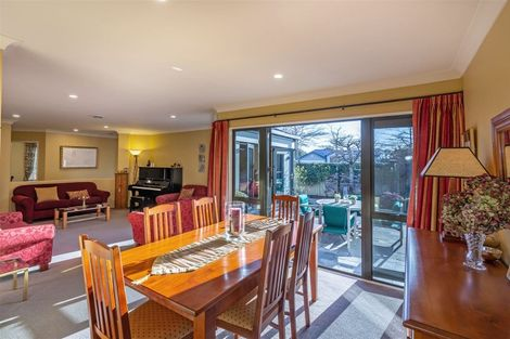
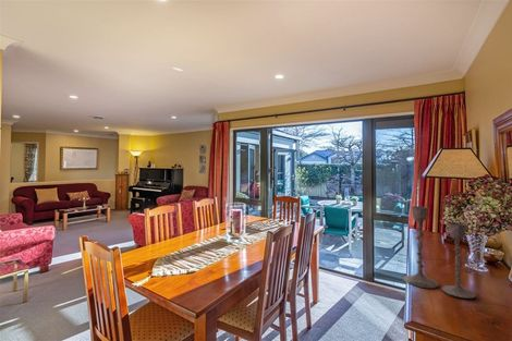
+ candlestick [402,206,476,300]
